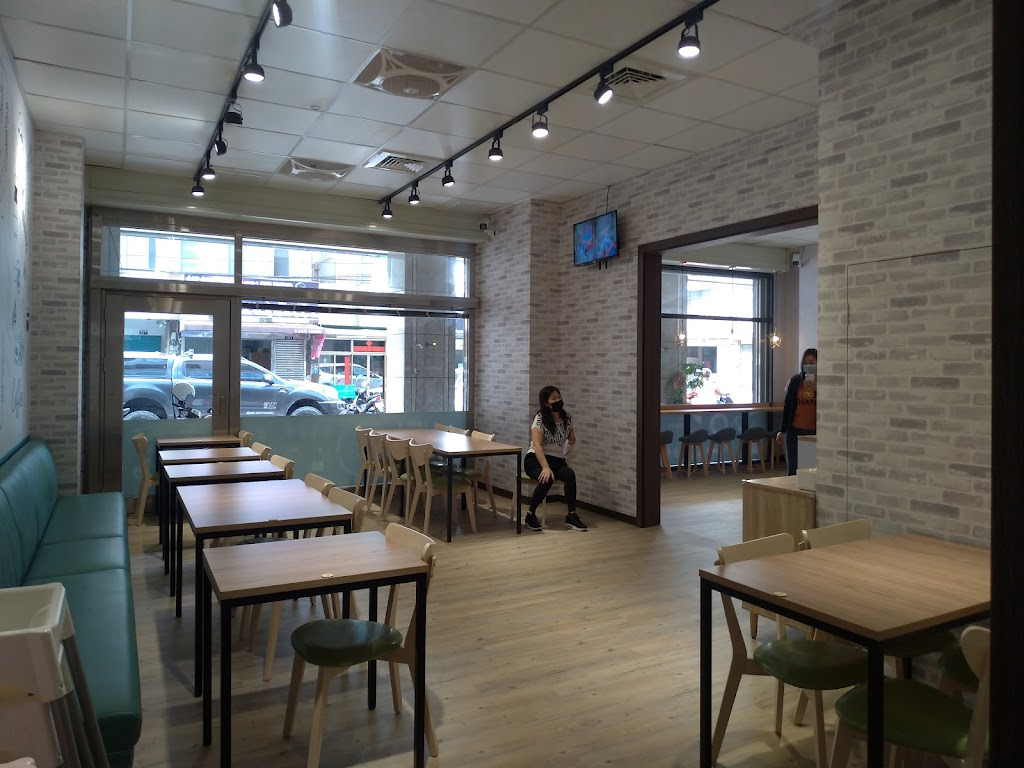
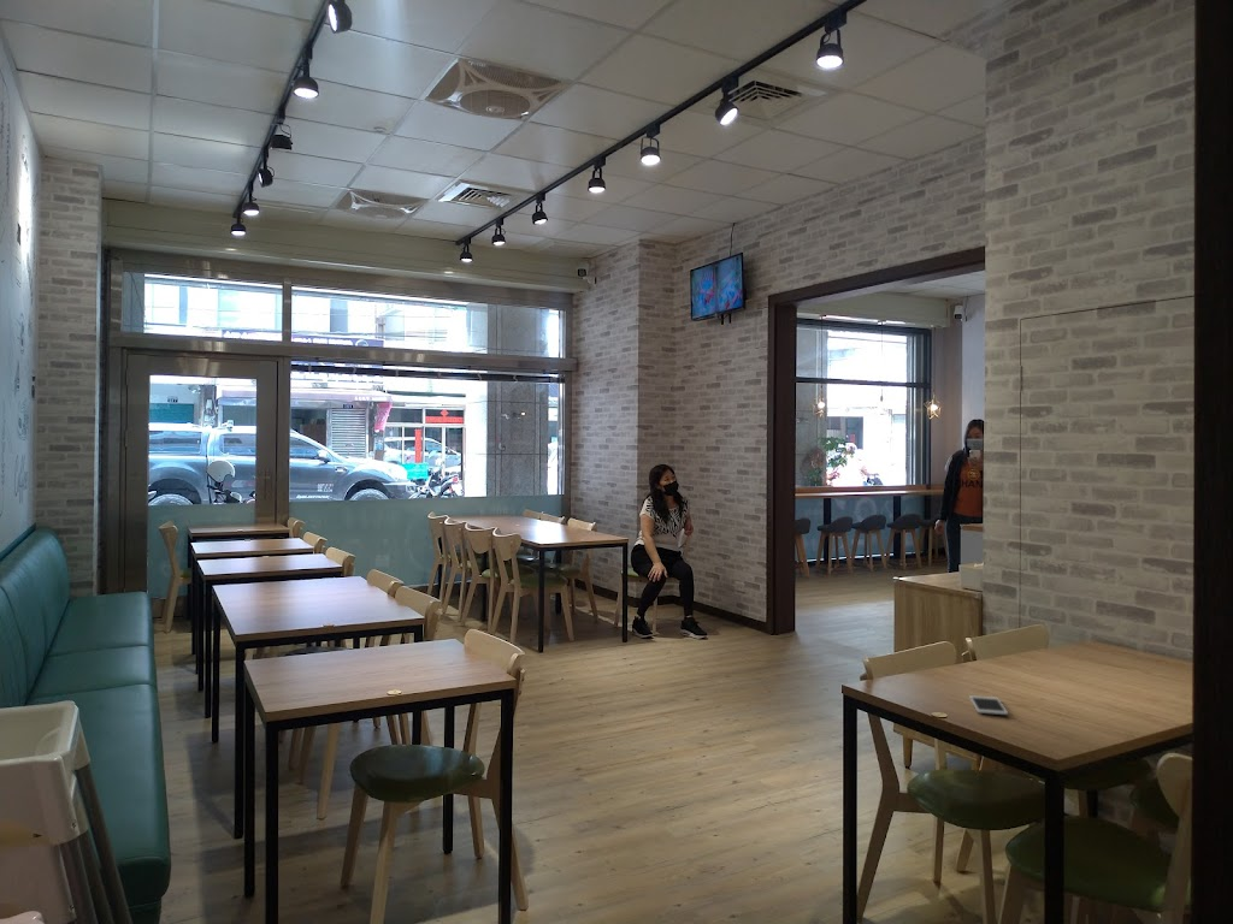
+ cell phone [968,694,1009,716]
